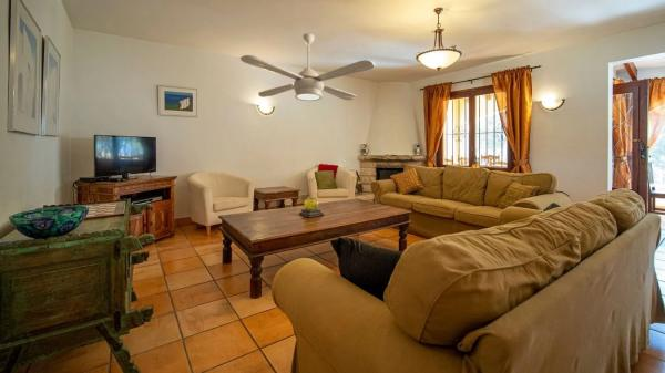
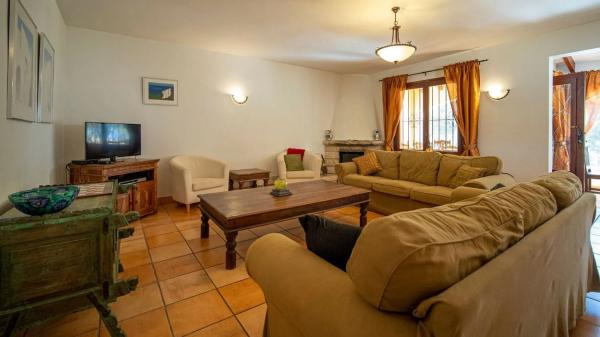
- ceiling fan [239,32,376,102]
